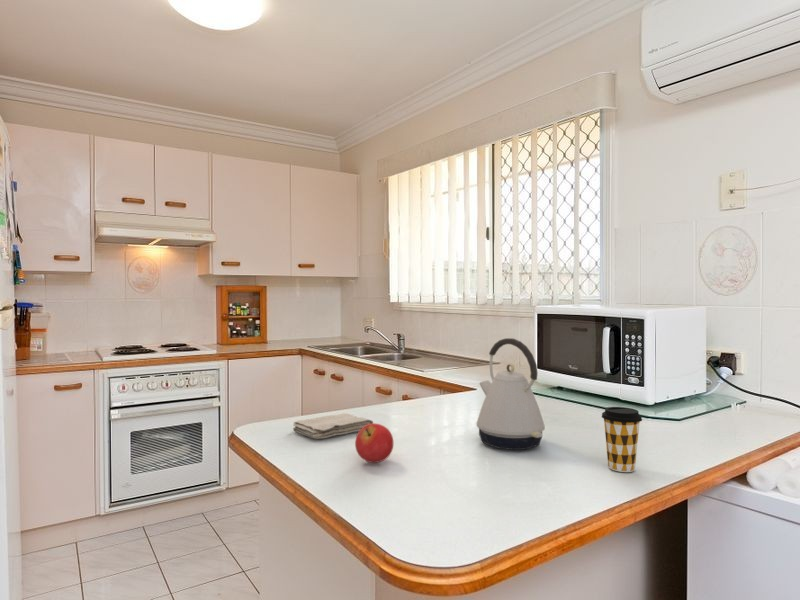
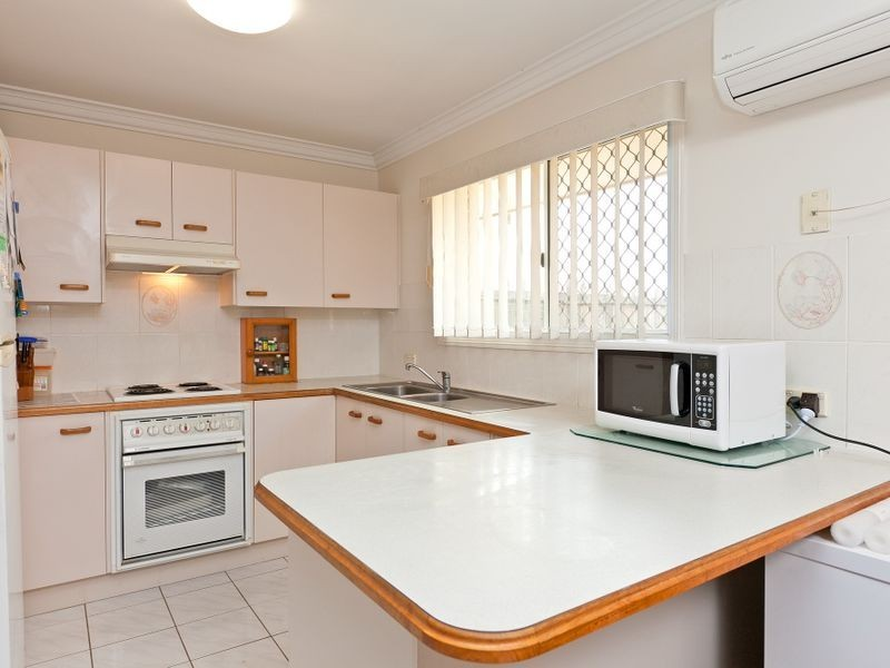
- fruit [354,422,394,464]
- kettle [476,337,546,451]
- coffee cup [601,406,643,473]
- washcloth [292,413,374,440]
